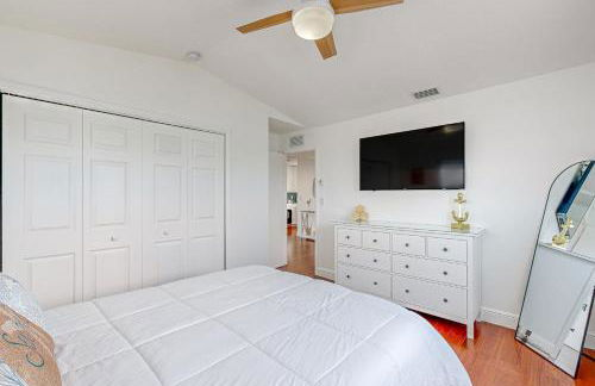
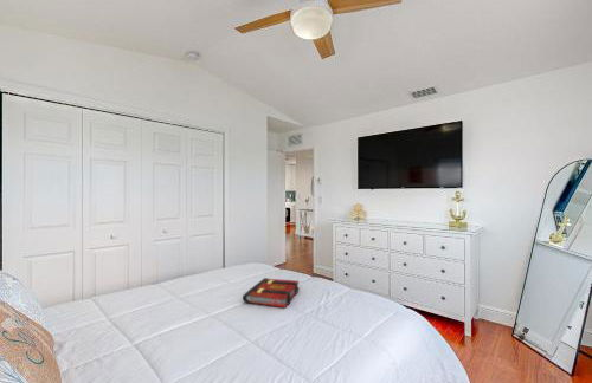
+ book [242,277,301,309]
